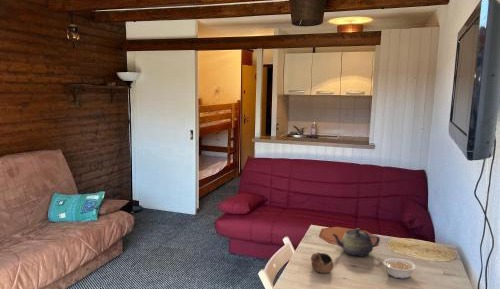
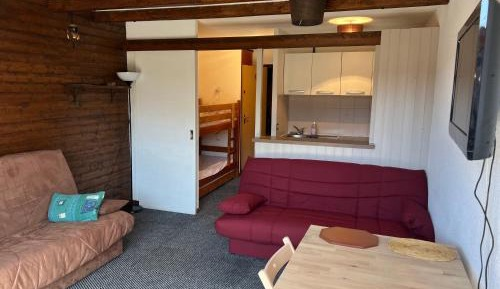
- cup [310,251,334,274]
- teapot [331,227,381,258]
- legume [376,256,417,280]
